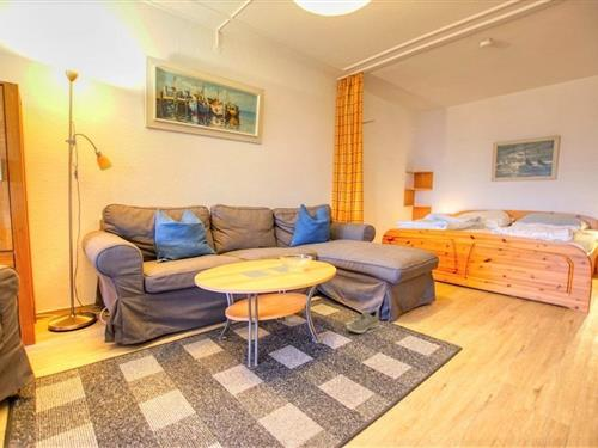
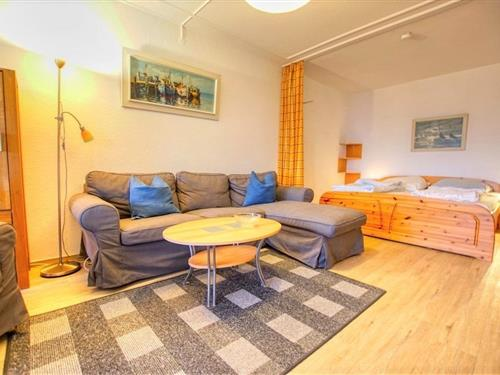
- sneaker [346,309,380,335]
